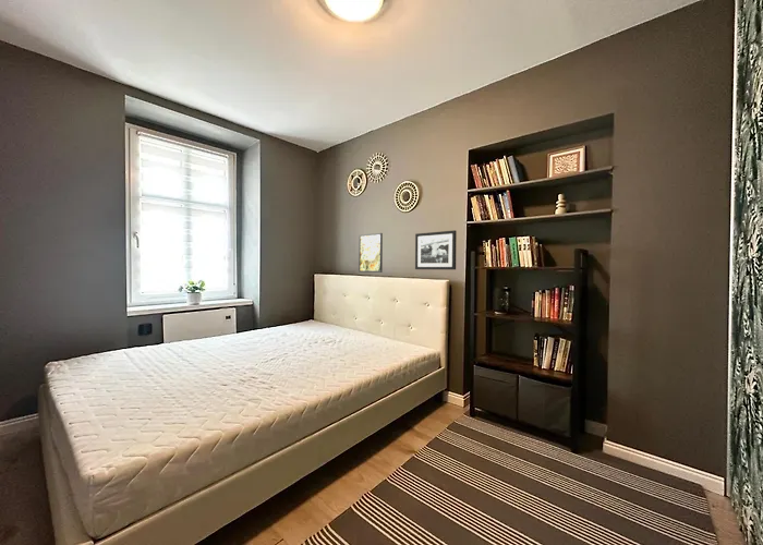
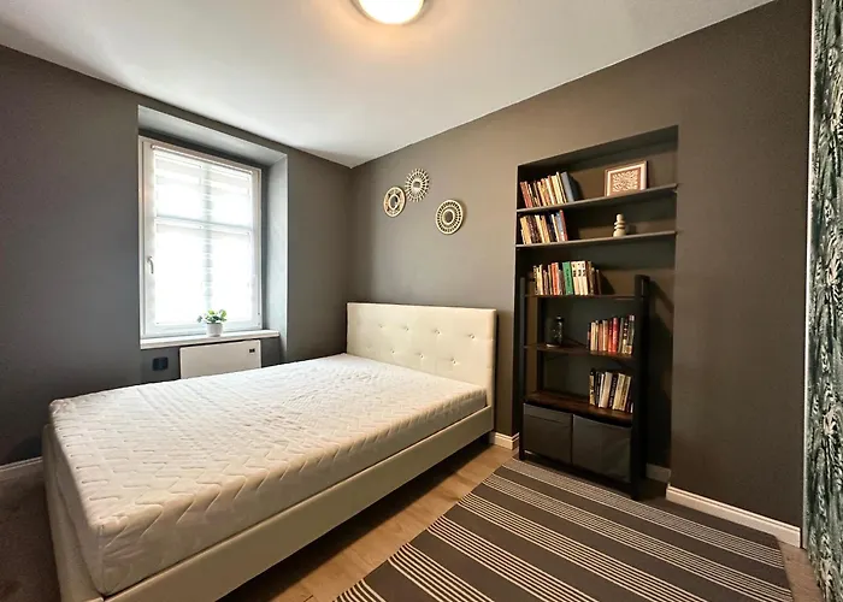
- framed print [358,232,384,274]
- picture frame [414,230,458,270]
